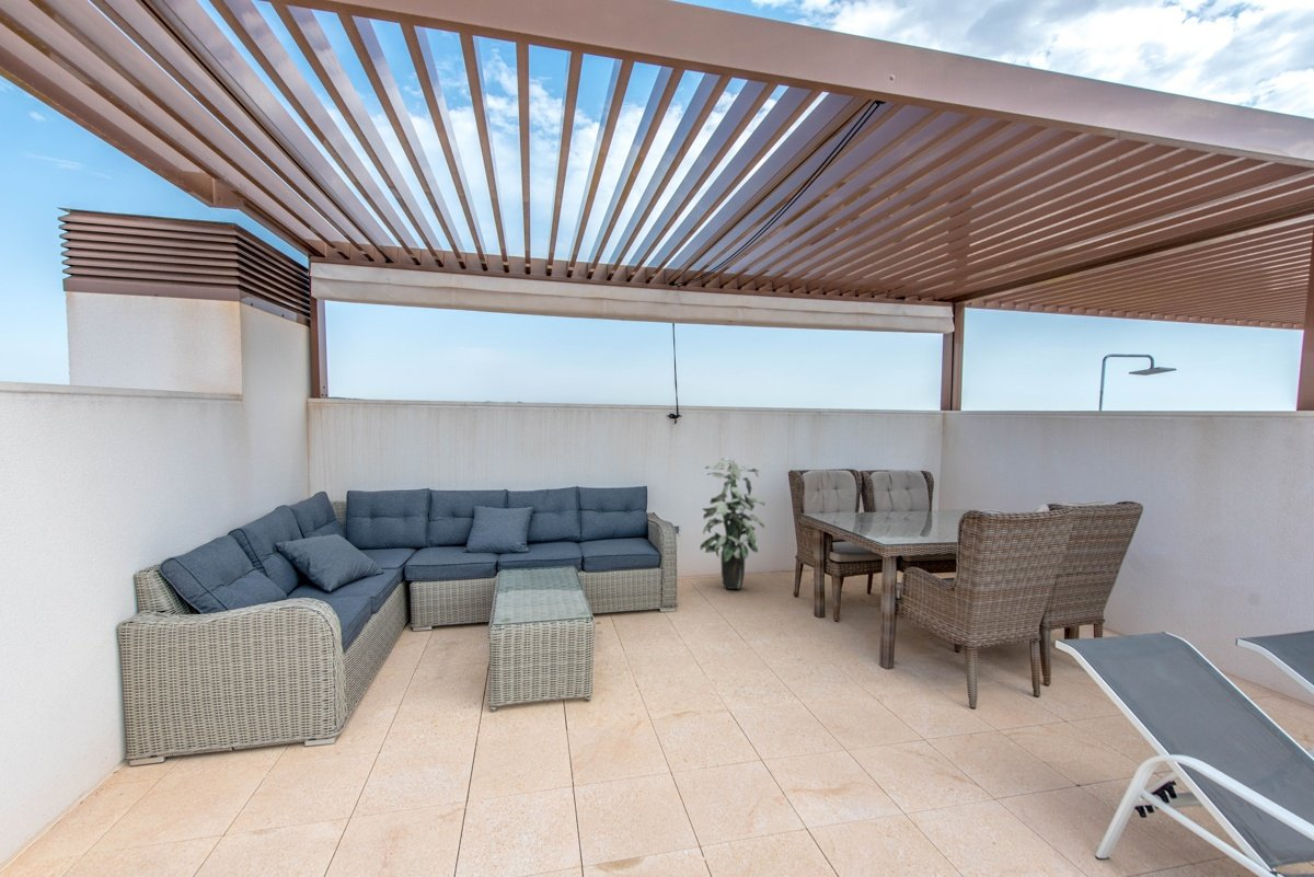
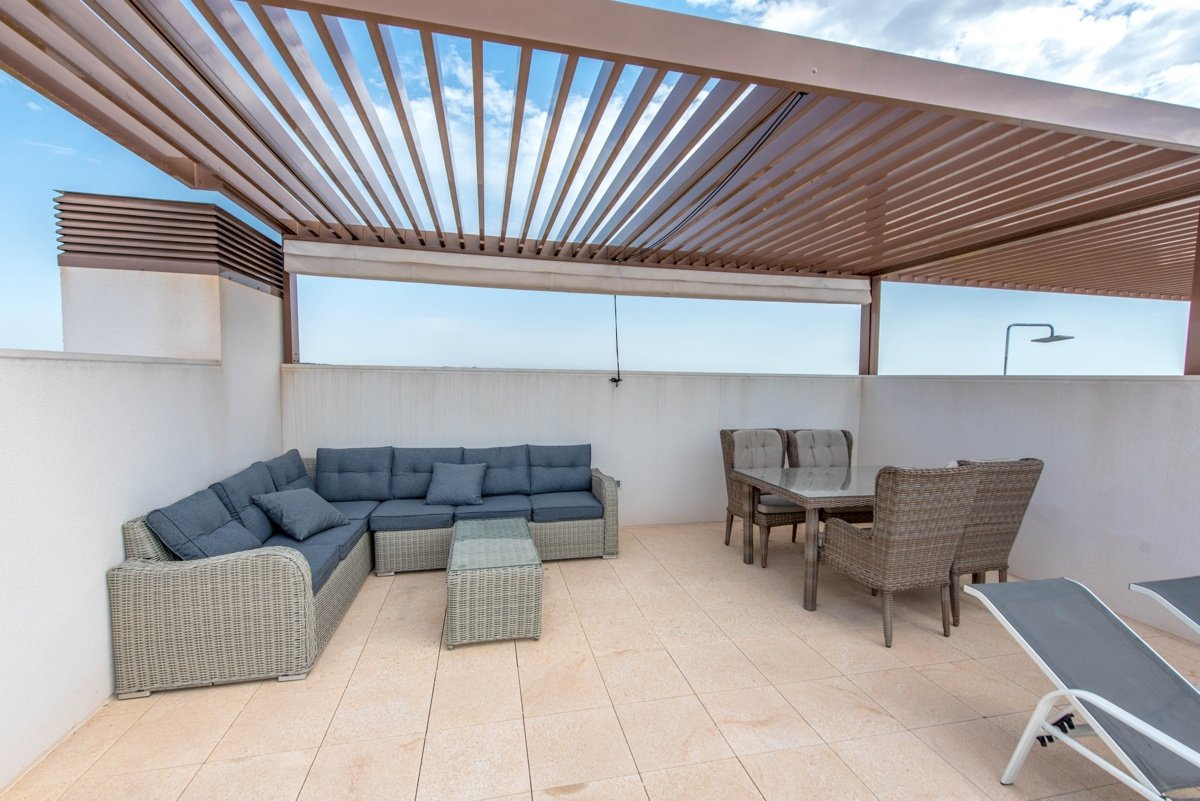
- indoor plant [699,457,766,590]
